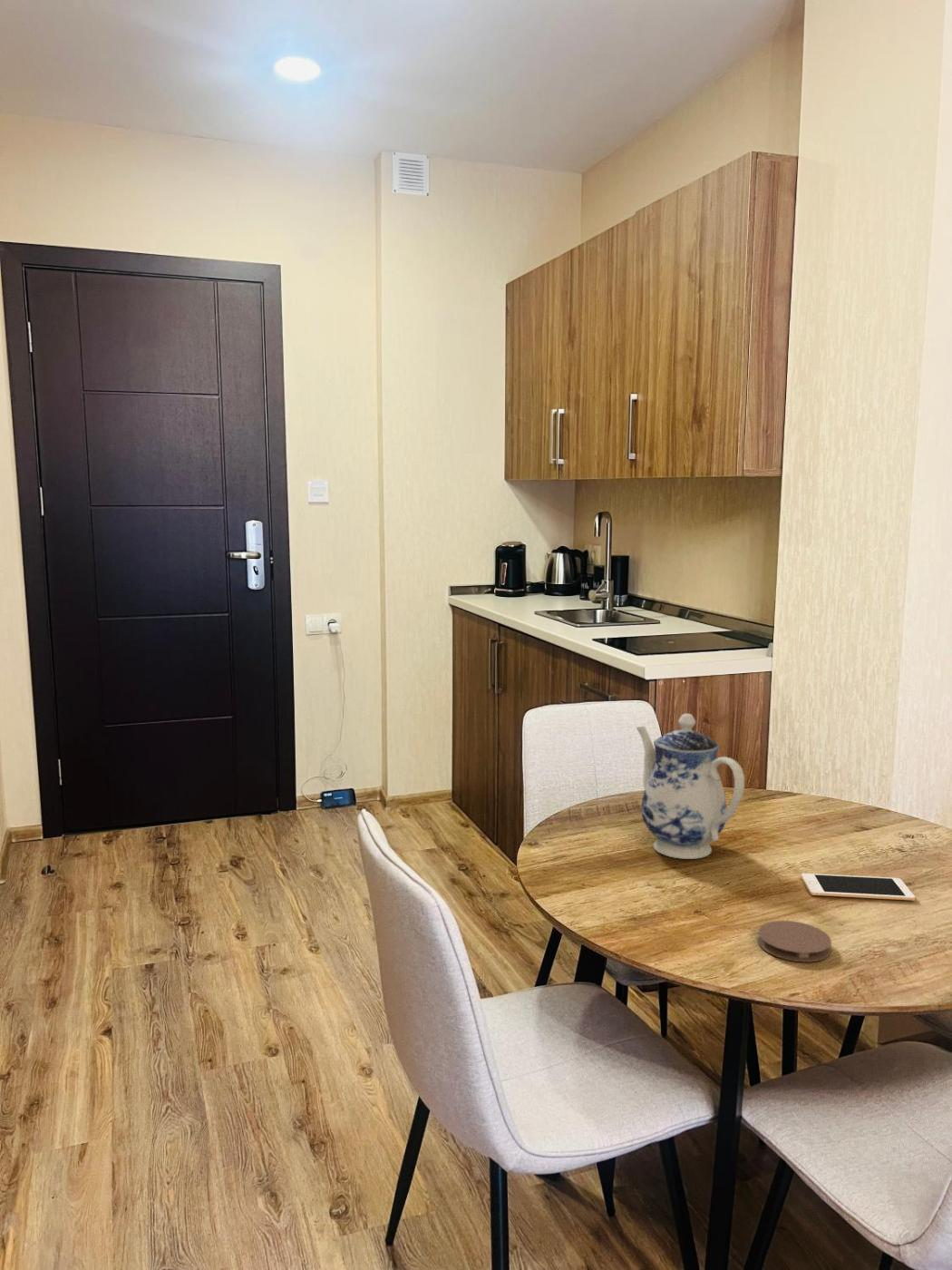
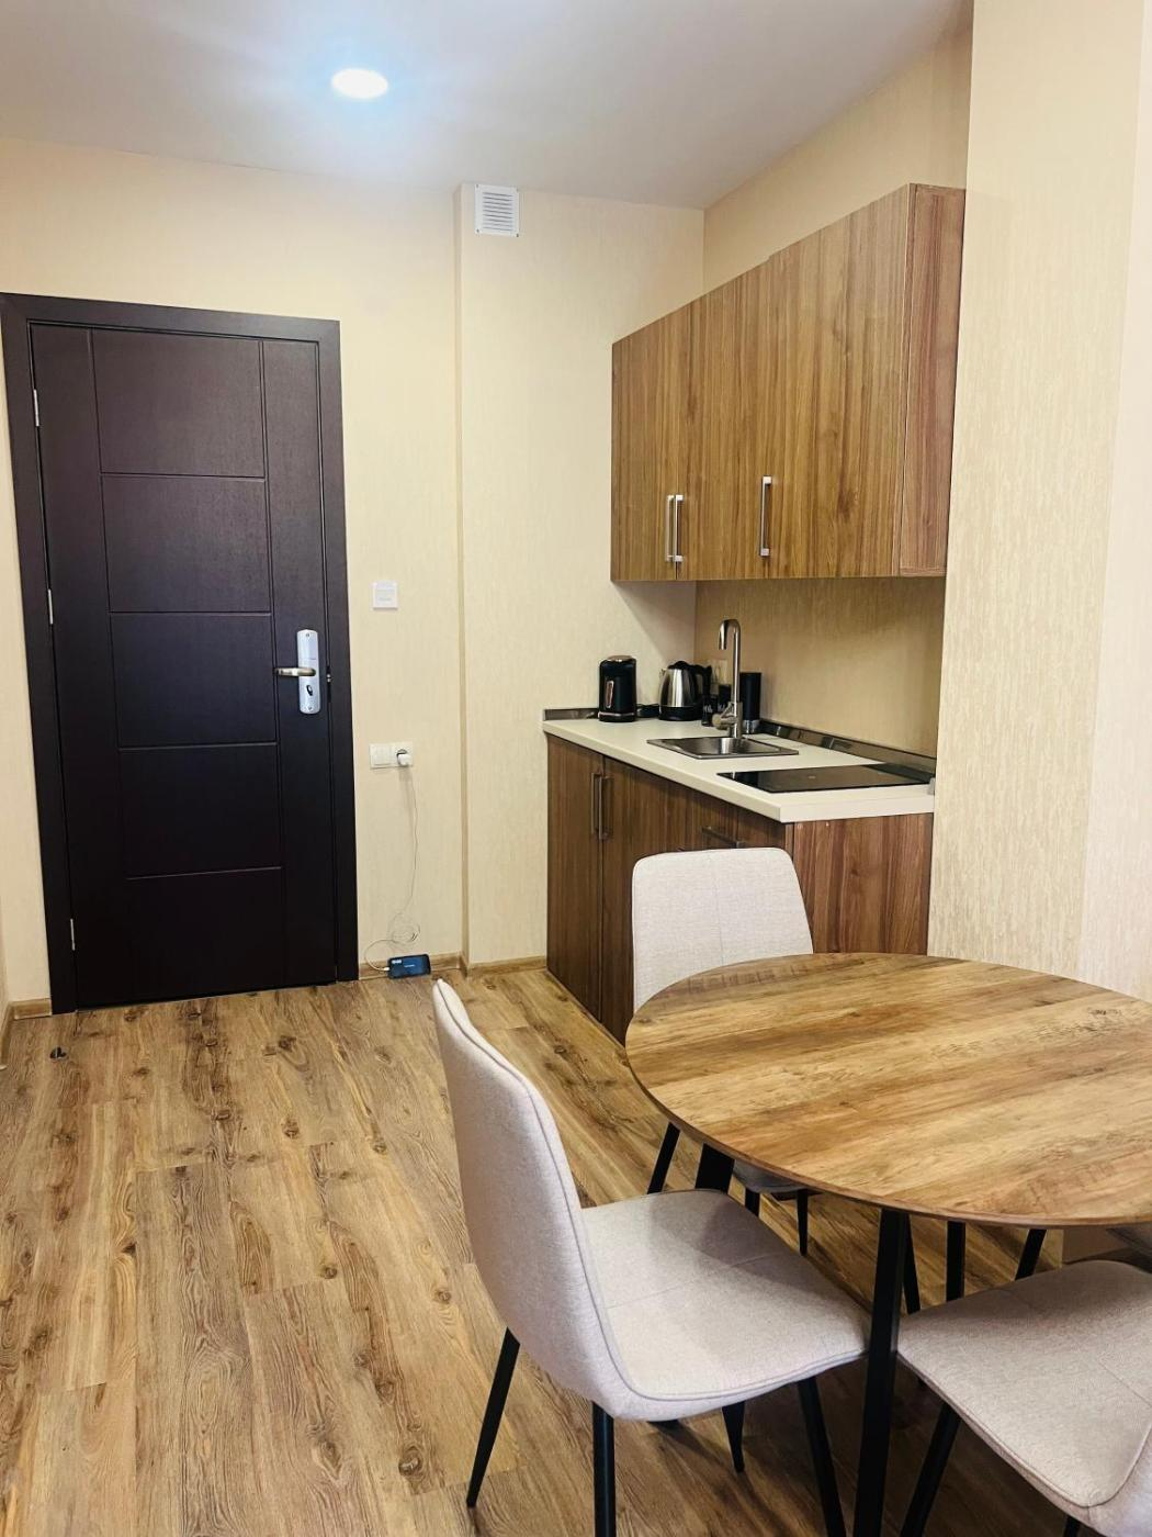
- teapot [636,713,745,860]
- coaster [757,920,832,963]
- cell phone [801,873,916,902]
